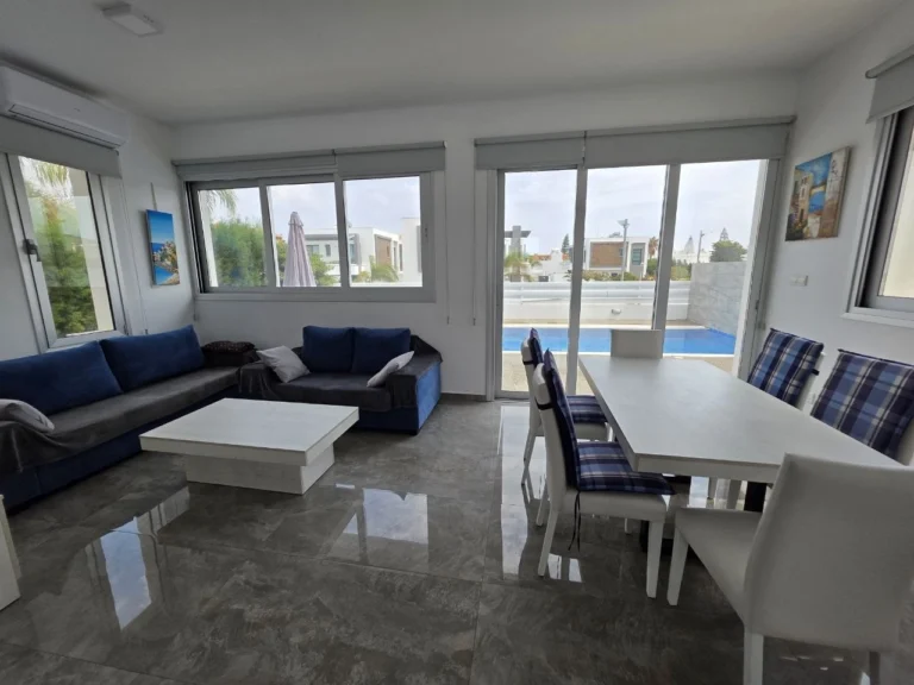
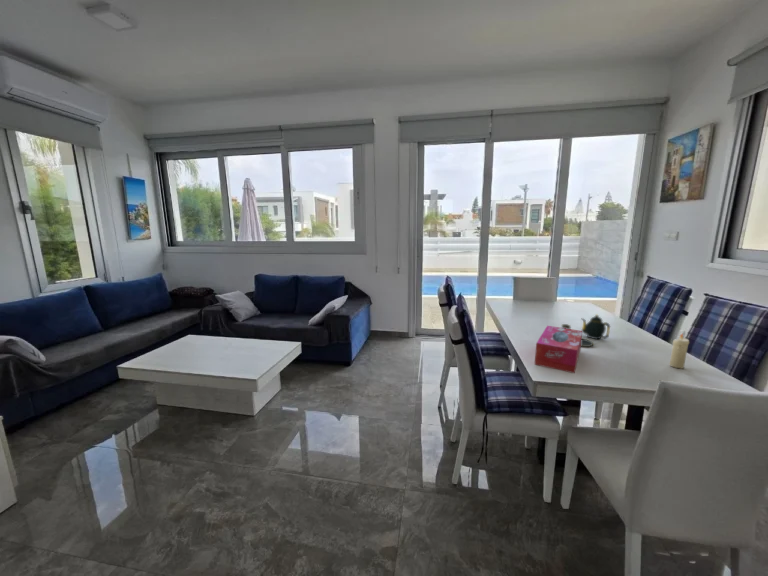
+ candle [669,332,690,369]
+ tissue box [534,325,583,374]
+ teapot [561,314,611,348]
